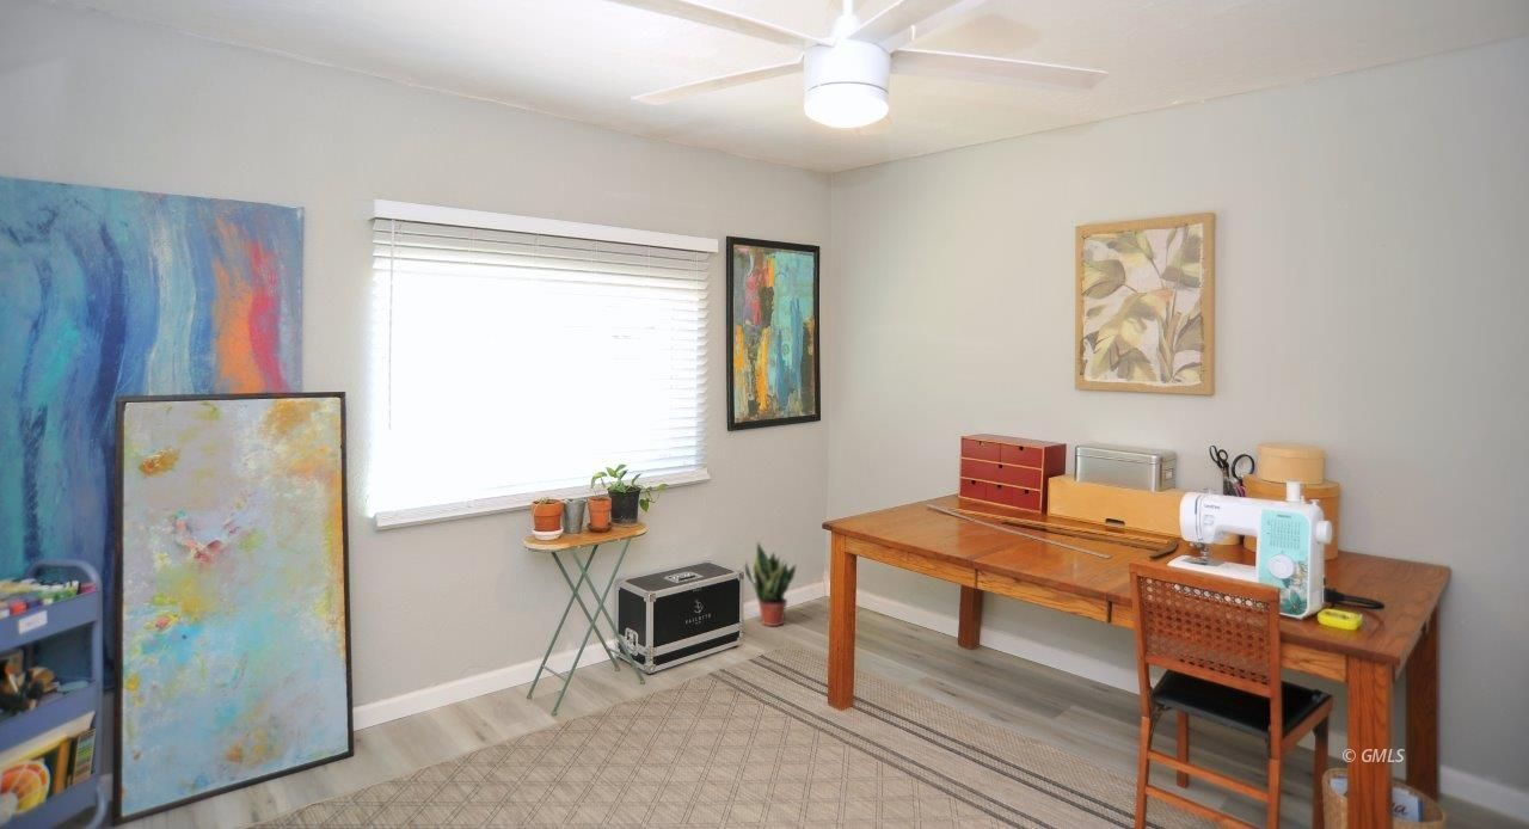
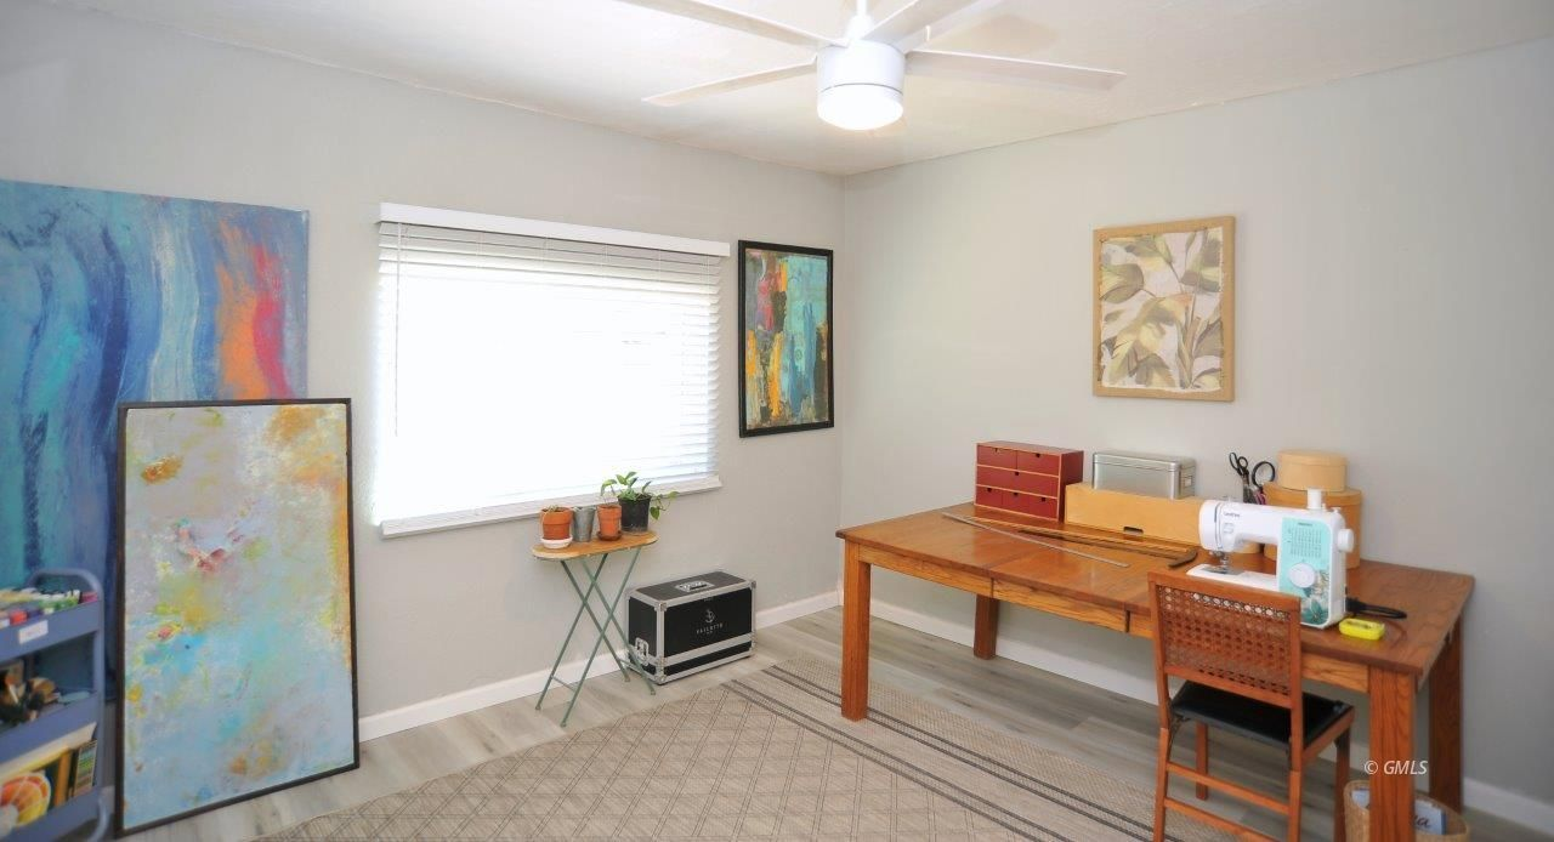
- potted plant [744,540,797,627]
